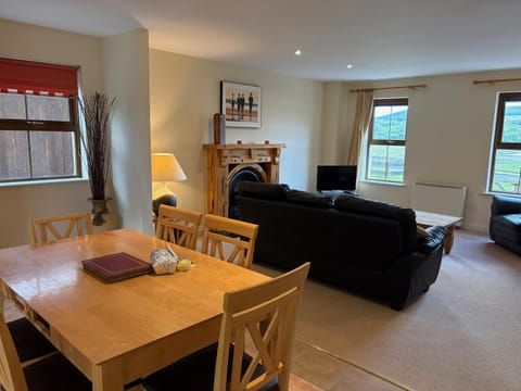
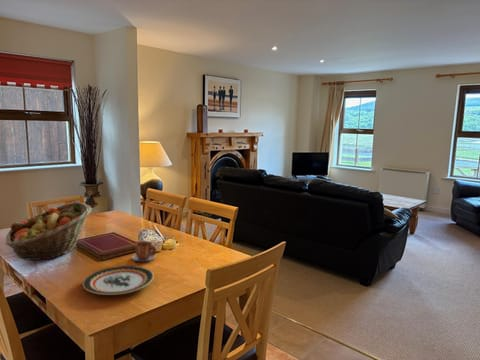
+ fruit basket [5,201,93,261]
+ plate [82,265,155,296]
+ mug [131,240,157,262]
